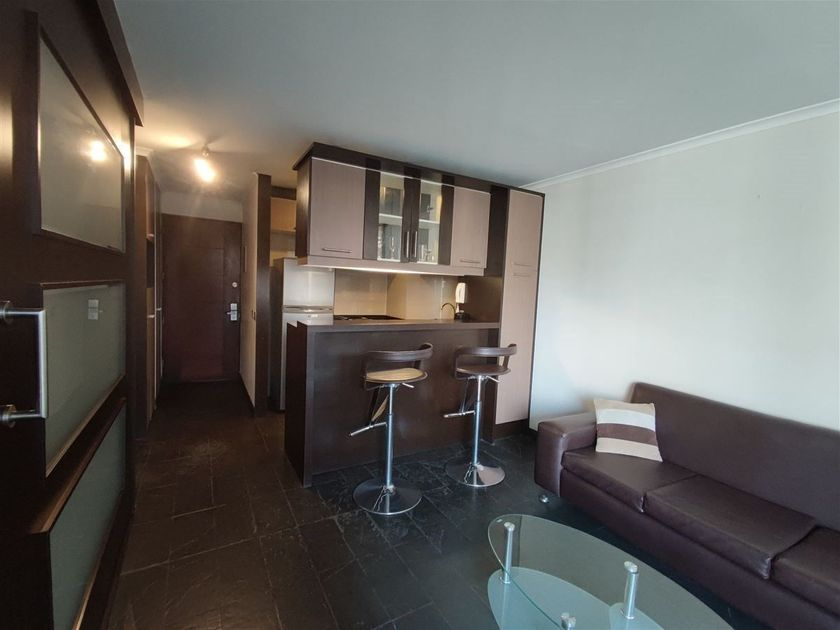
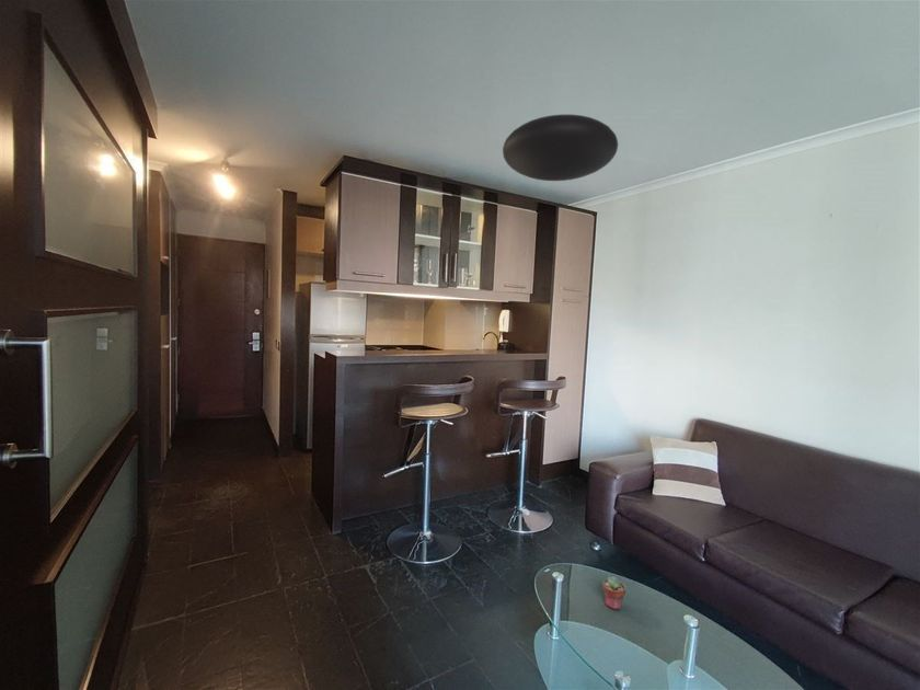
+ ceiling light [502,114,619,182]
+ potted succulent [601,576,626,610]
